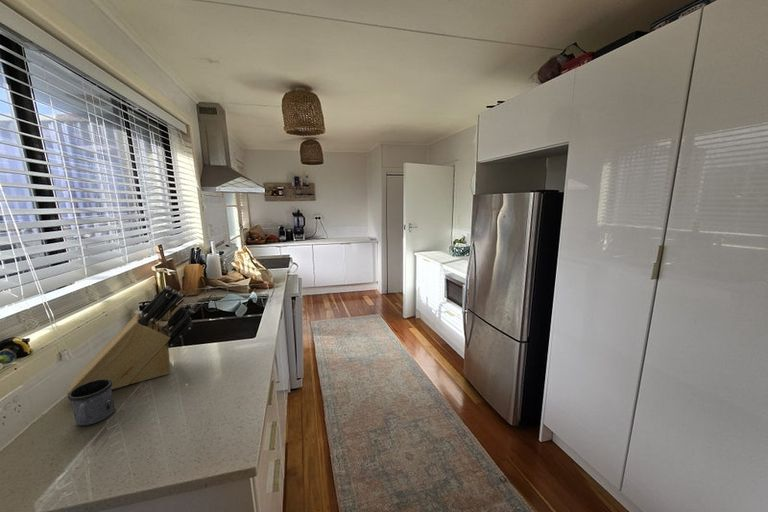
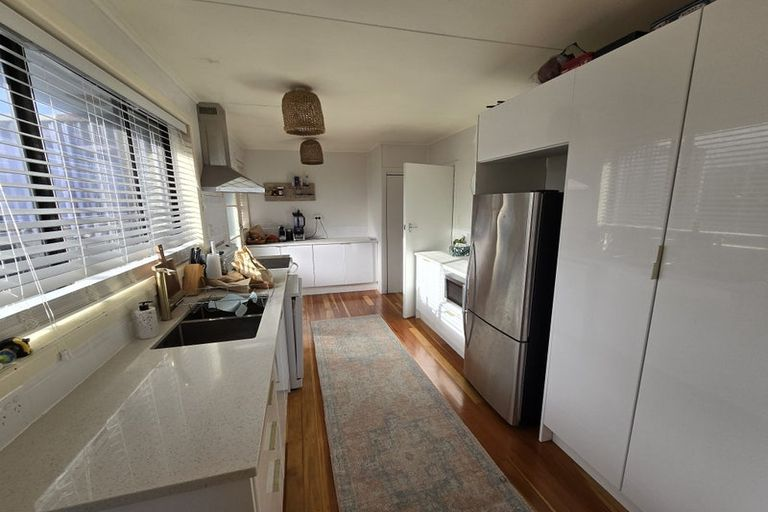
- mug [67,379,115,426]
- knife block [66,285,195,396]
